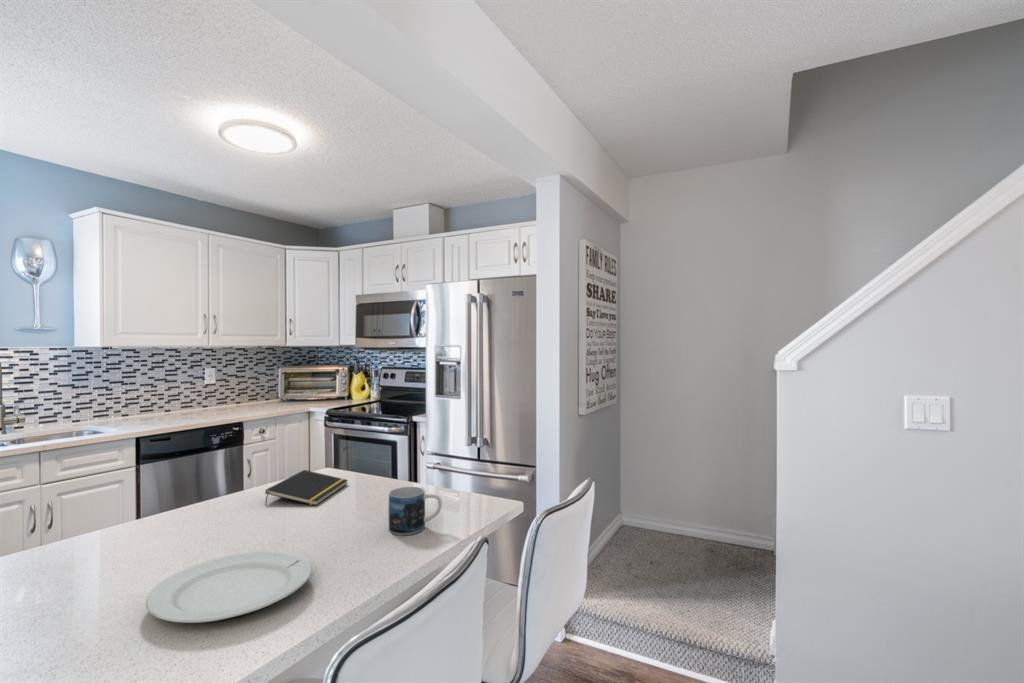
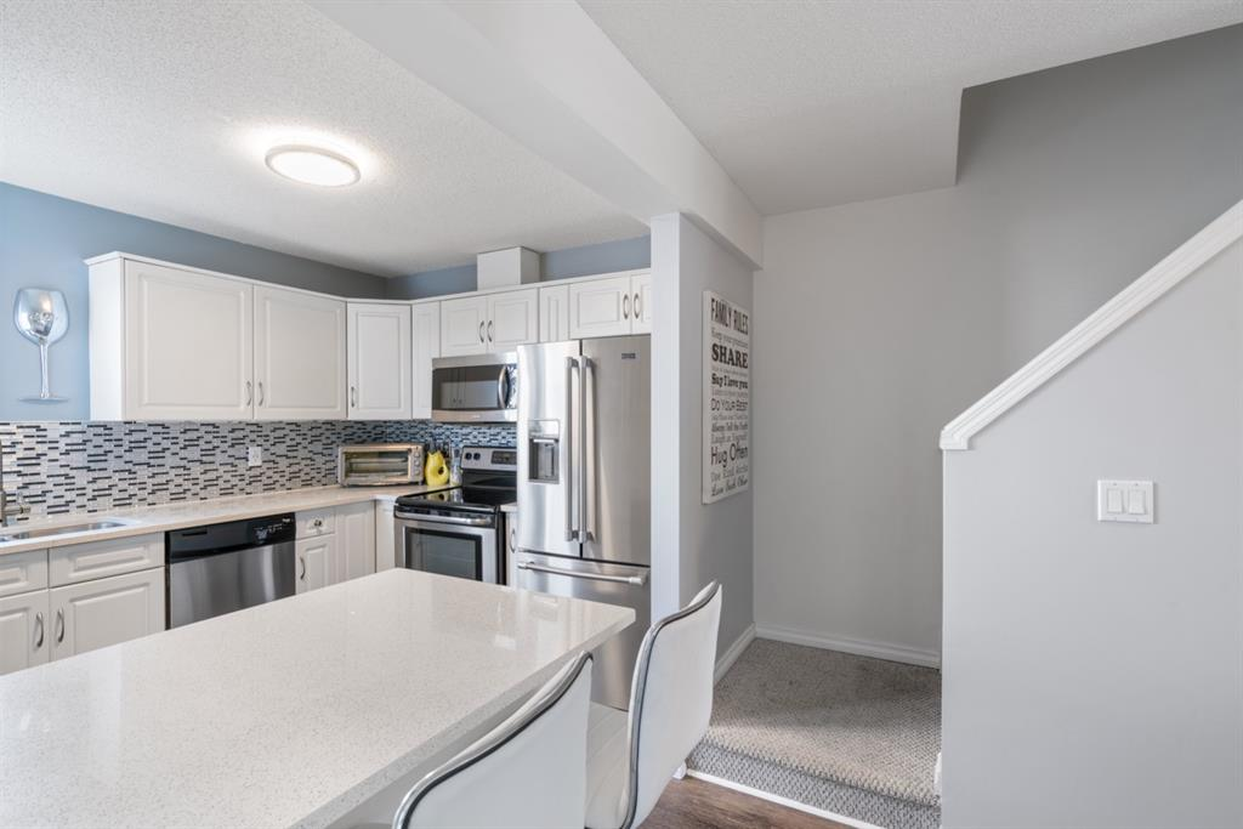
- notepad [264,469,349,507]
- chinaware [145,551,312,624]
- mug [388,486,443,536]
